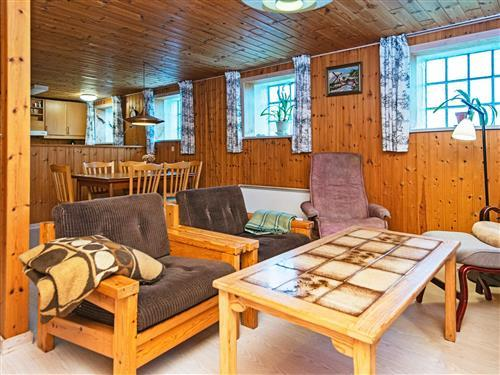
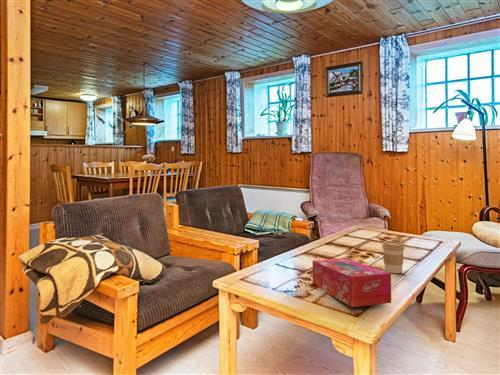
+ coffee cup [381,240,406,274]
+ tissue box [311,257,392,308]
